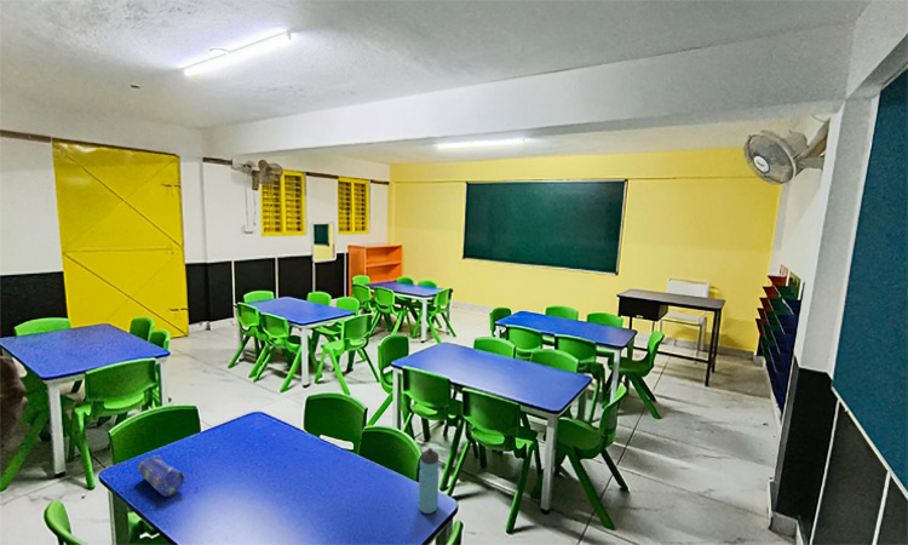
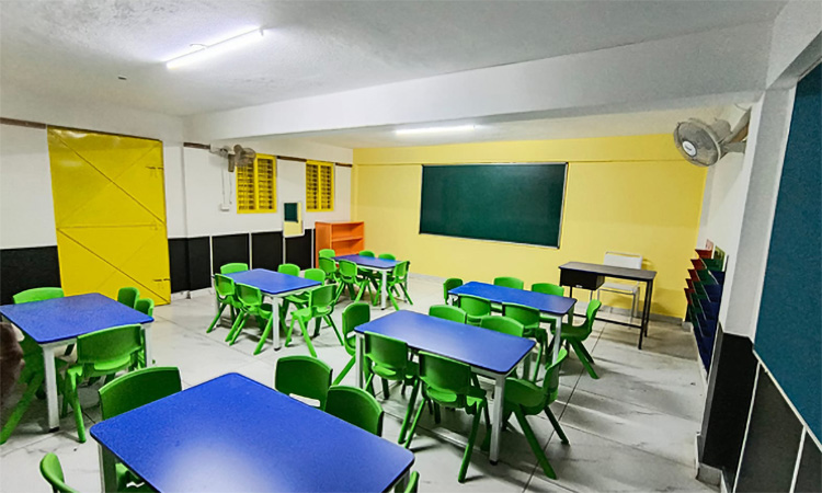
- pencil case [137,454,186,498]
- water bottle [418,447,441,515]
